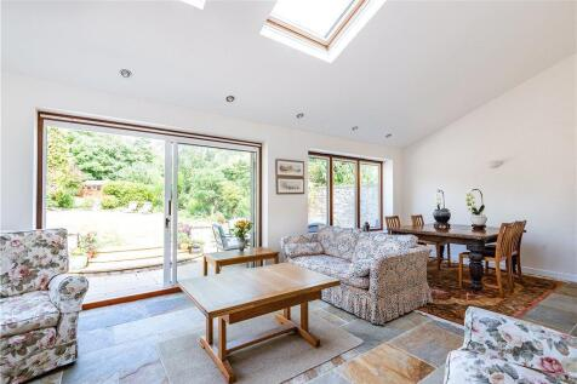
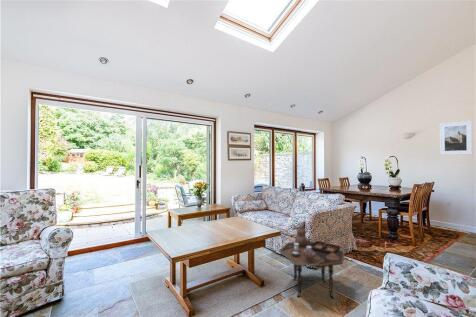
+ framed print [439,119,473,156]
+ side table [279,224,346,300]
